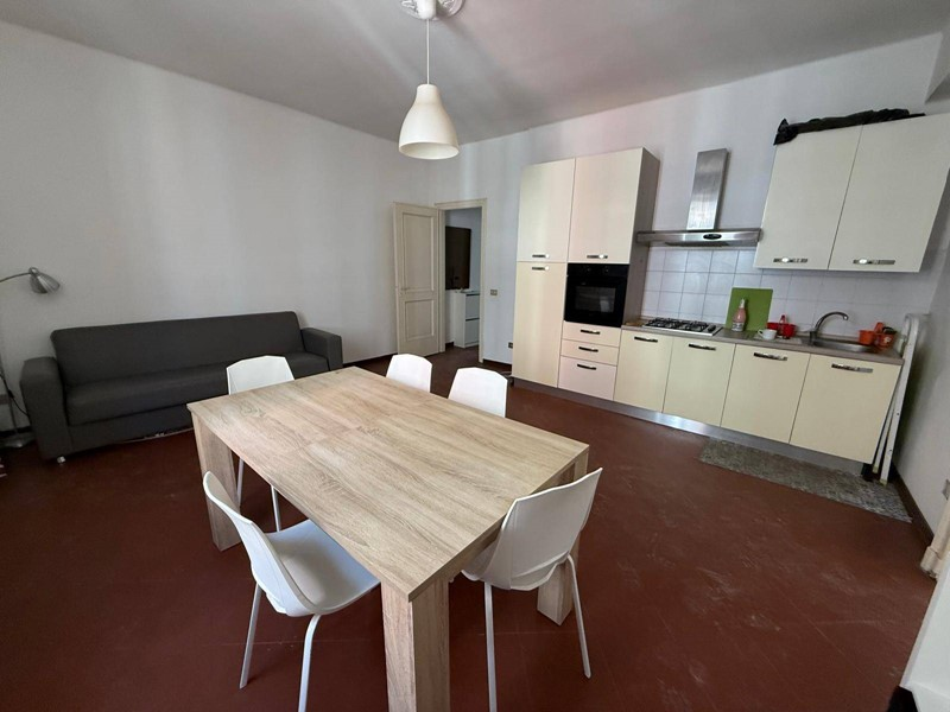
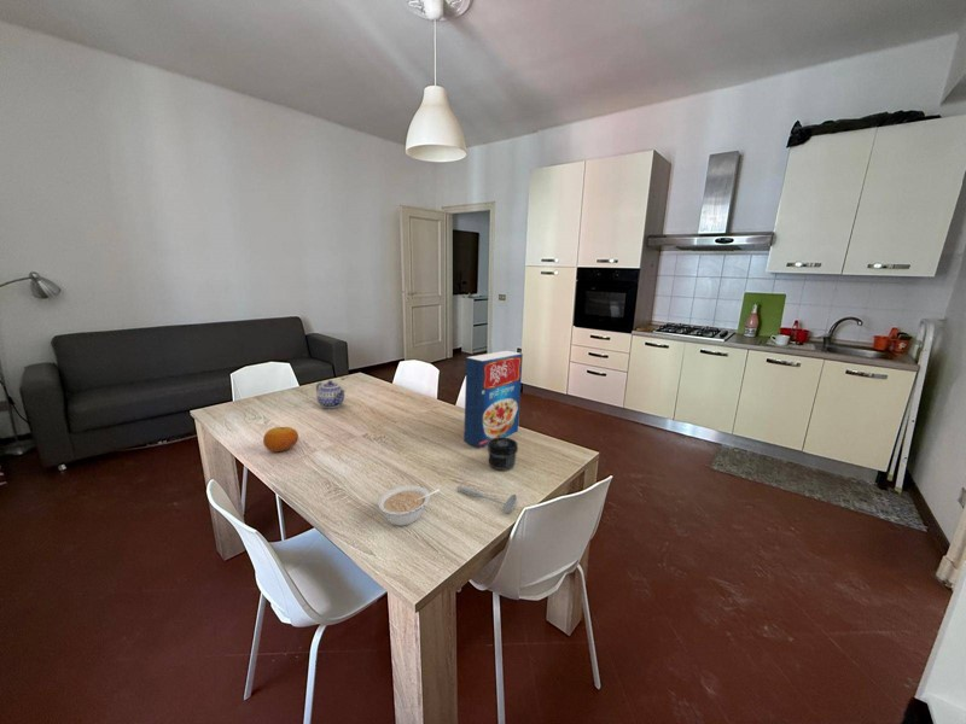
+ jar [487,437,519,472]
+ spoon [456,485,518,514]
+ legume [377,484,441,527]
+ fruit [262,426,299,453]
+ cereal box [462,350,524,449]
+ teapot [315,379,347,409]
